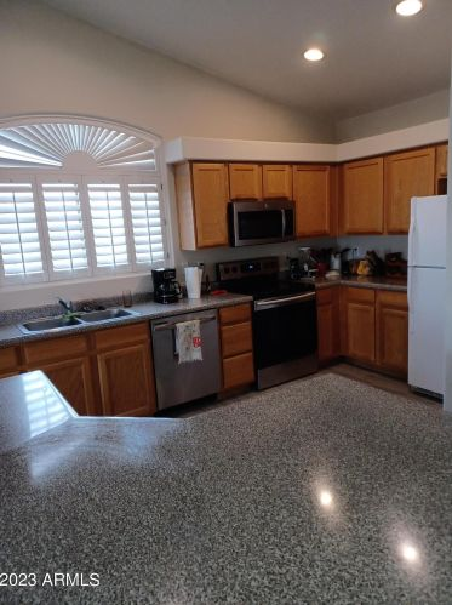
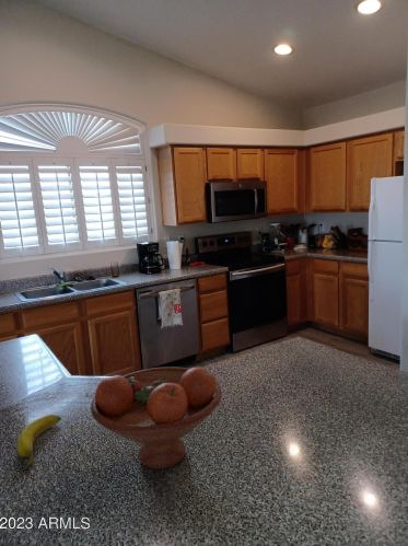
+ fruit bowl [90,365,223,469]
+ banana [16,414,62,471]
